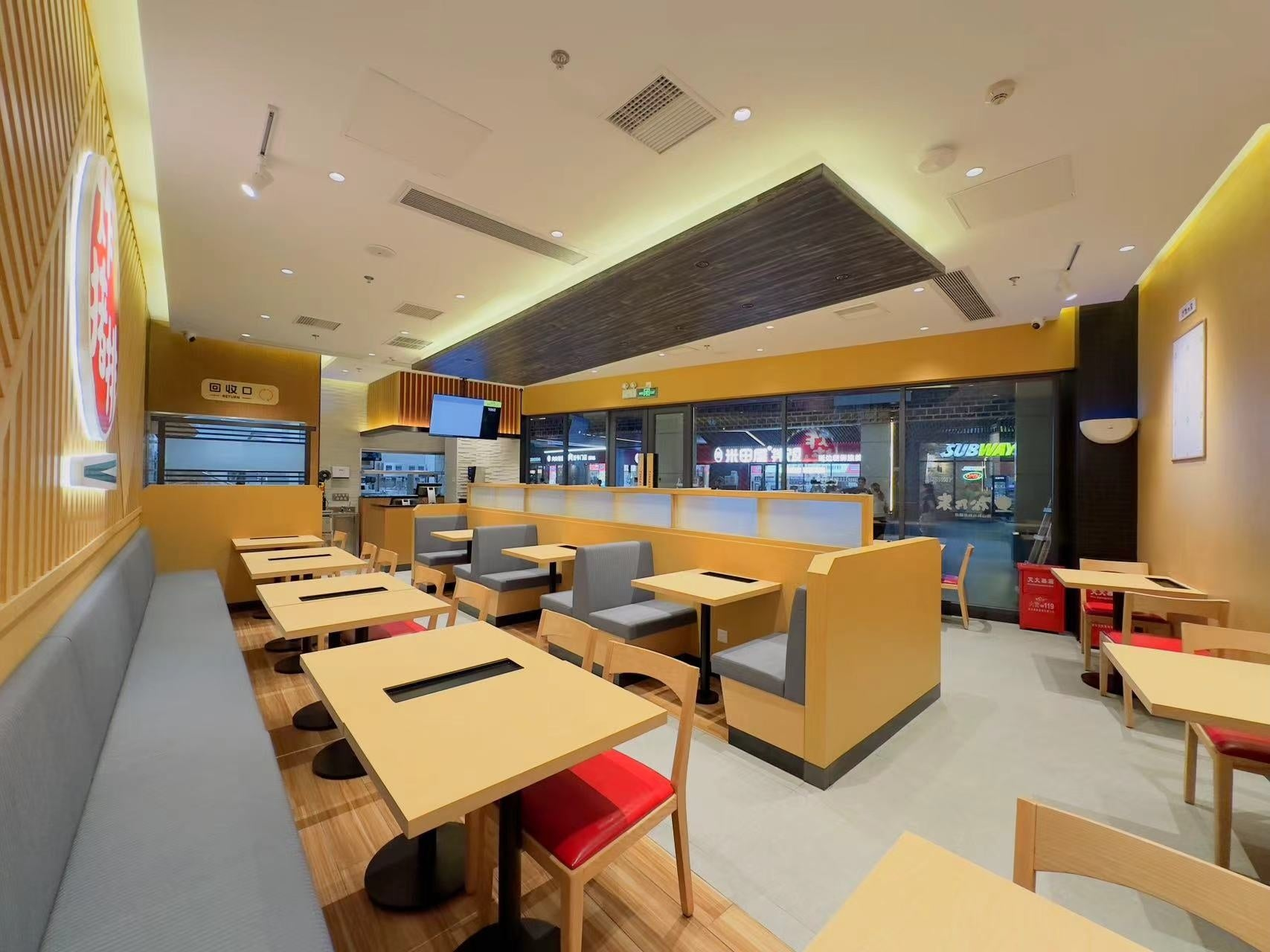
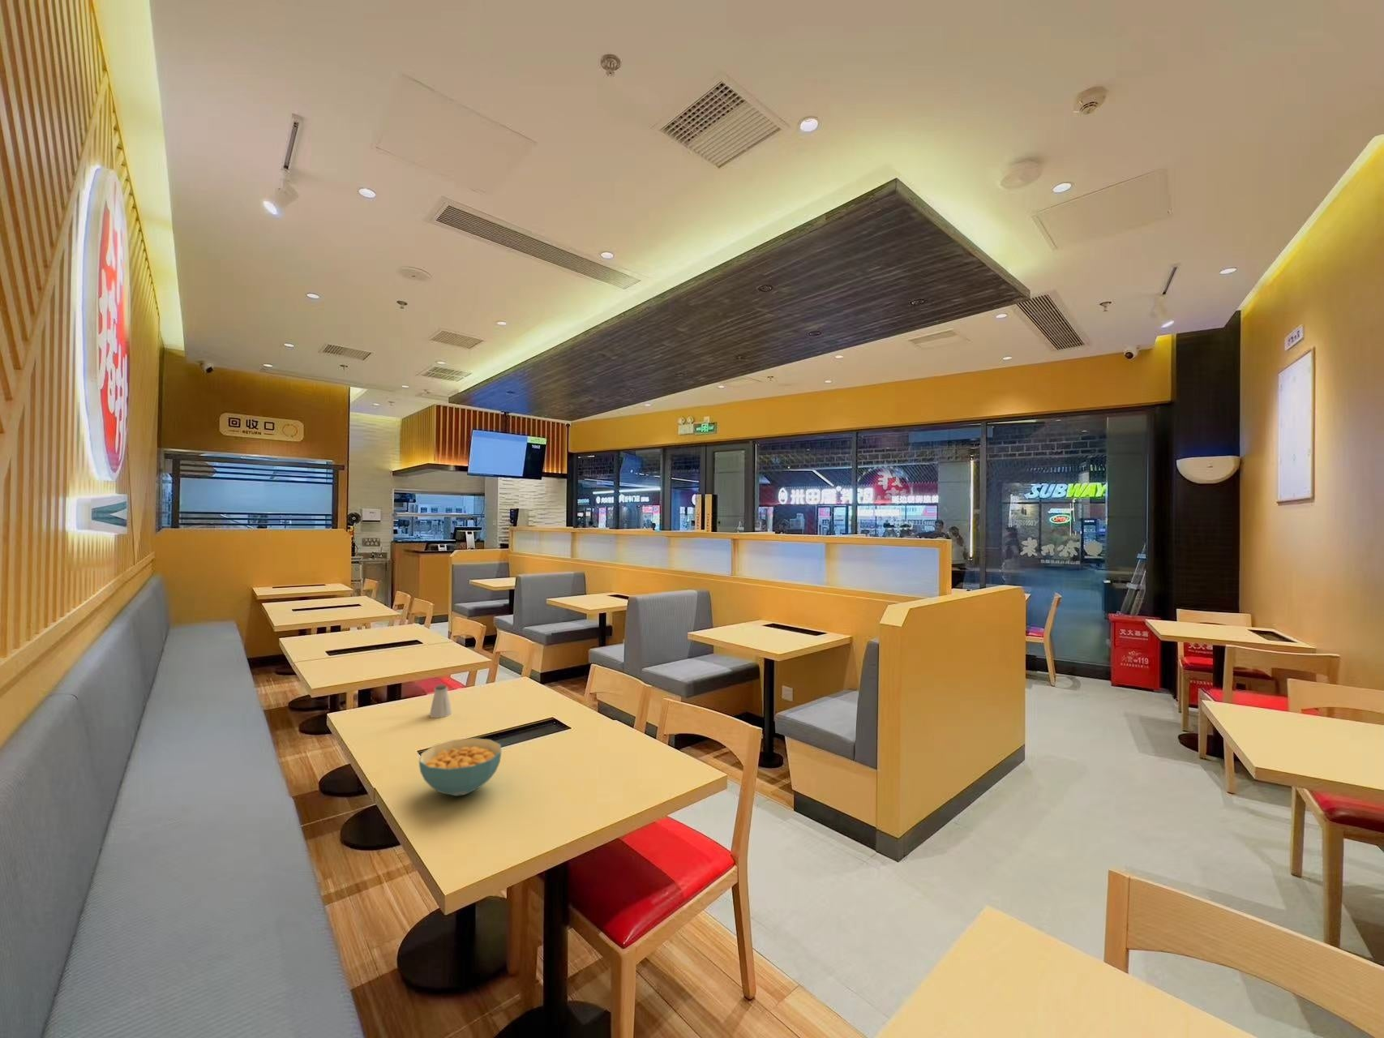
+ cereal bowl [418,737,502,797]
+ saltshaker [429,685,452,719]
